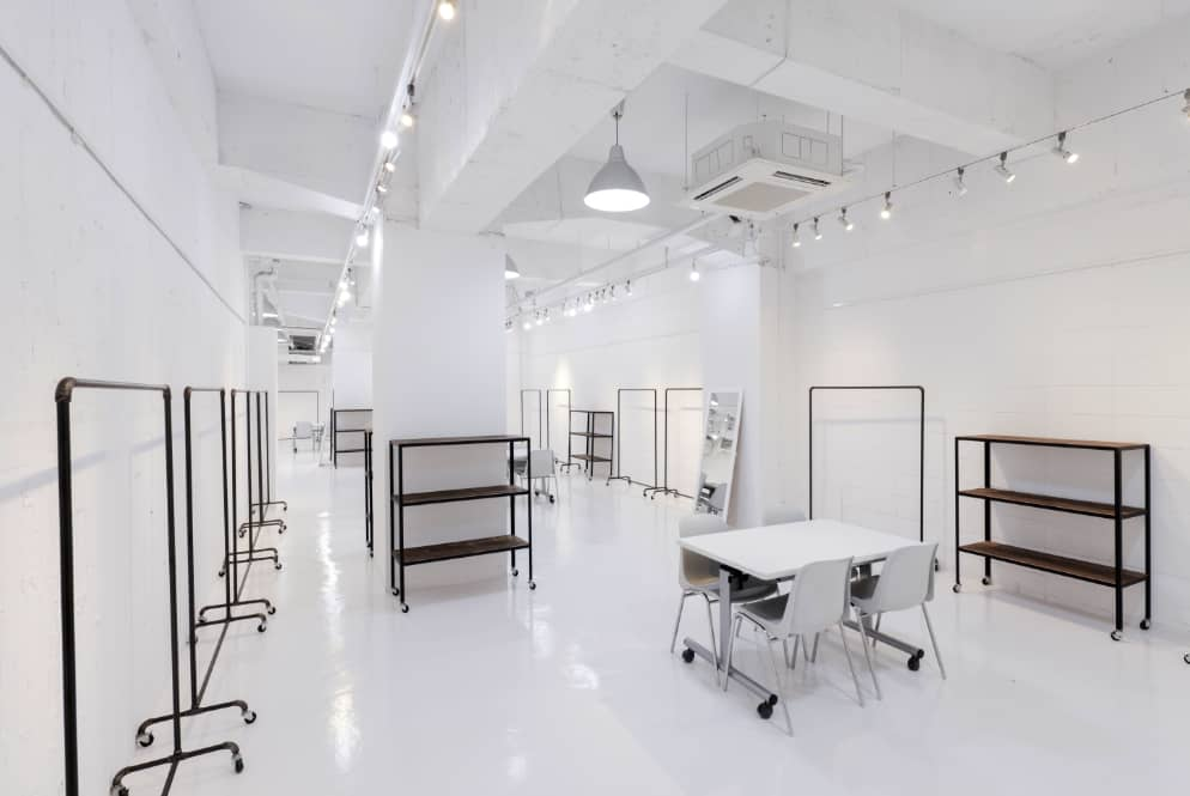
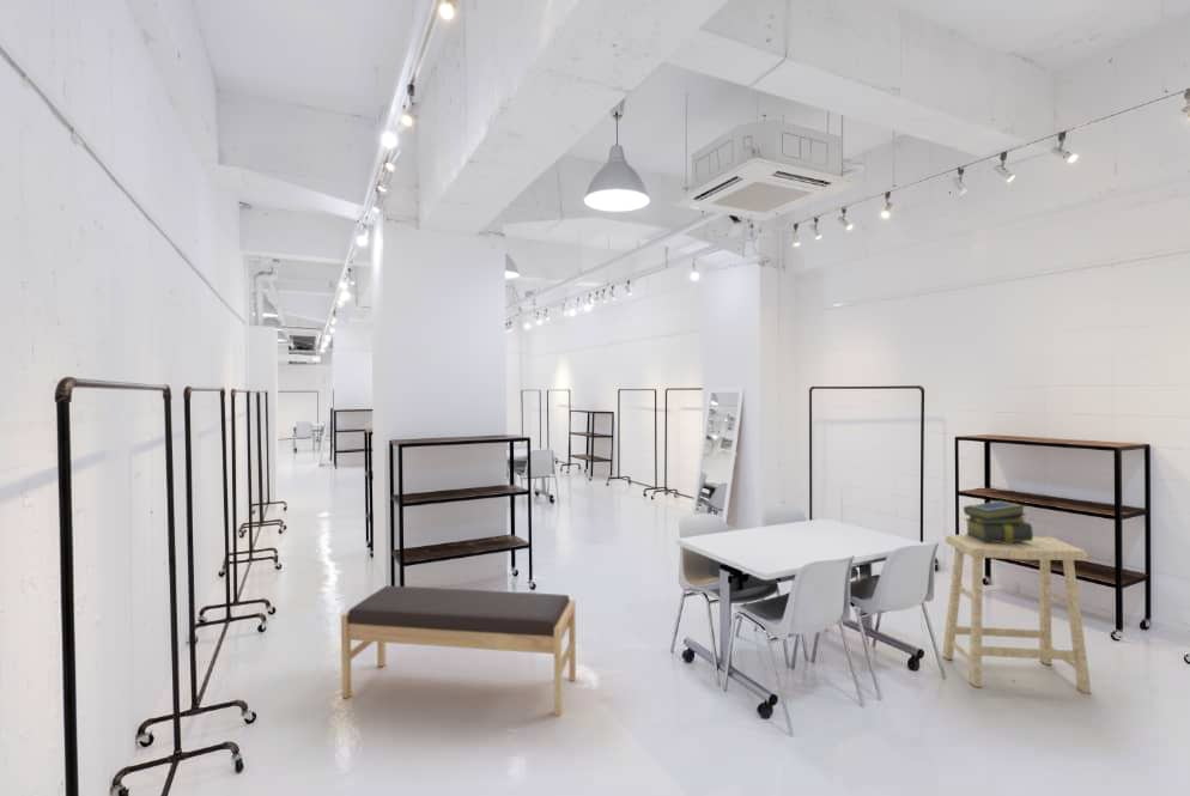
+ stack of books [963,500,1034,543]
+ stool [941,534,1093,694]
+ bench [340,585,577,717]
